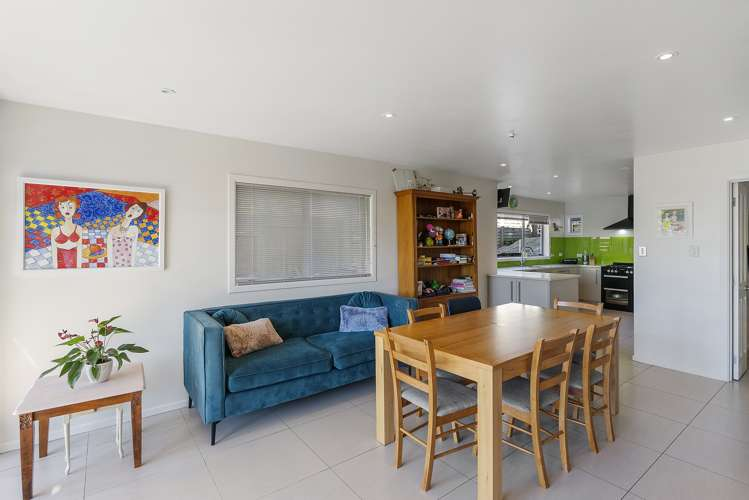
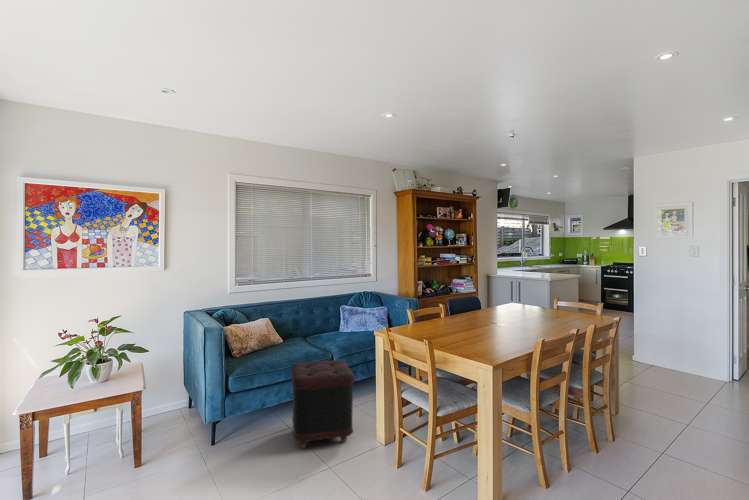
+ ottoman [290,359,356,449]
